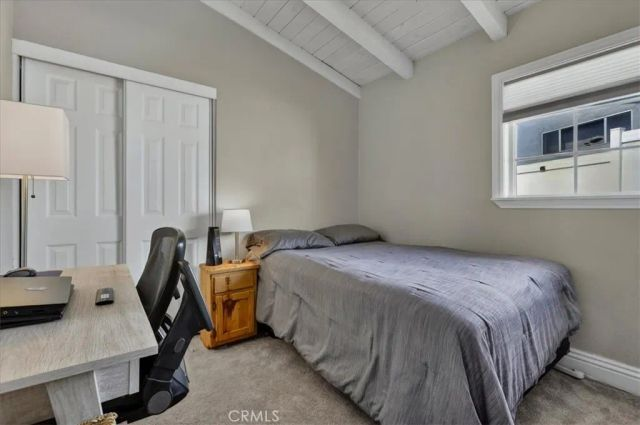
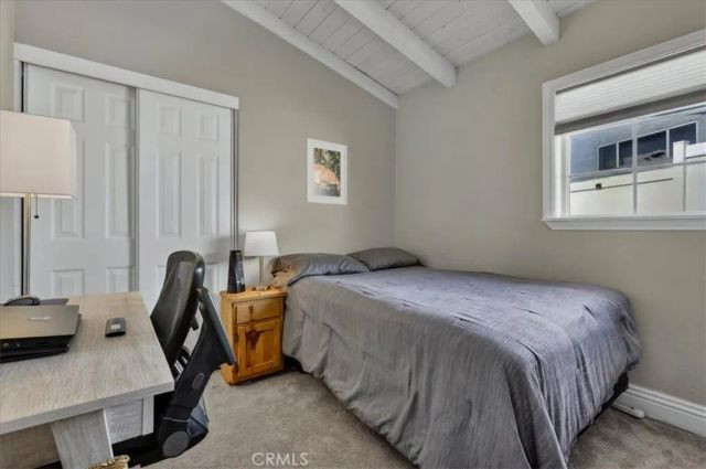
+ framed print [304,137,347,206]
